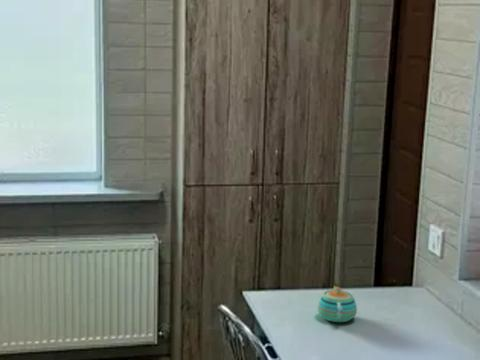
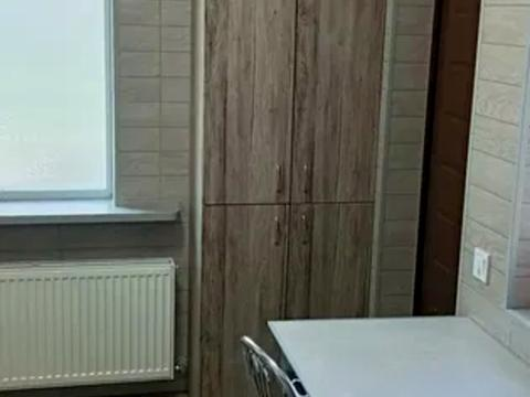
- teapot [316,283,358,323]
